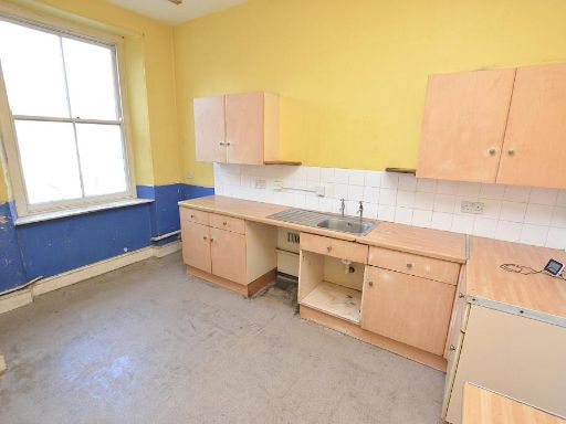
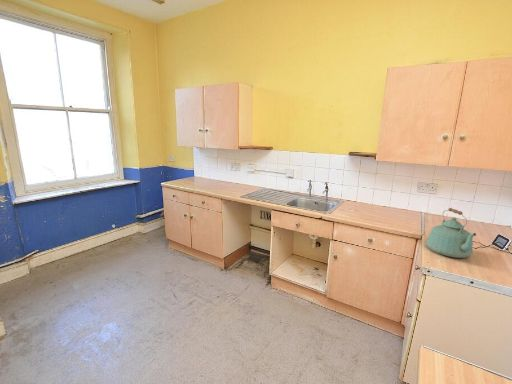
+ kettle [426,207,477,259]
